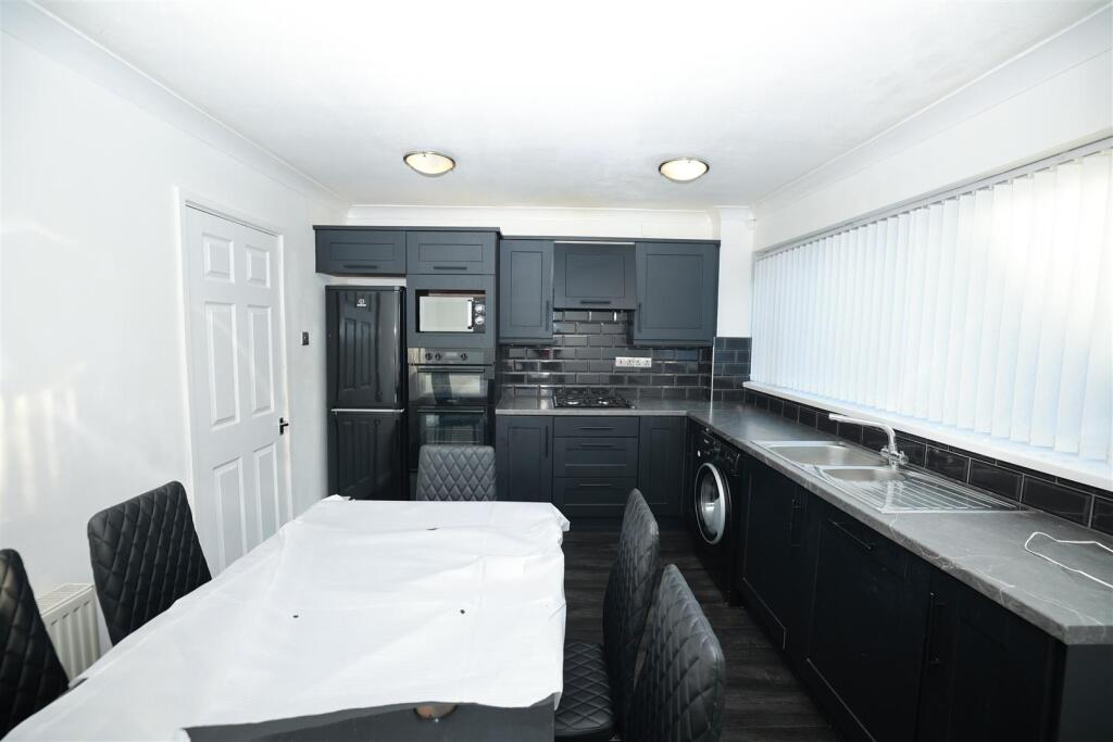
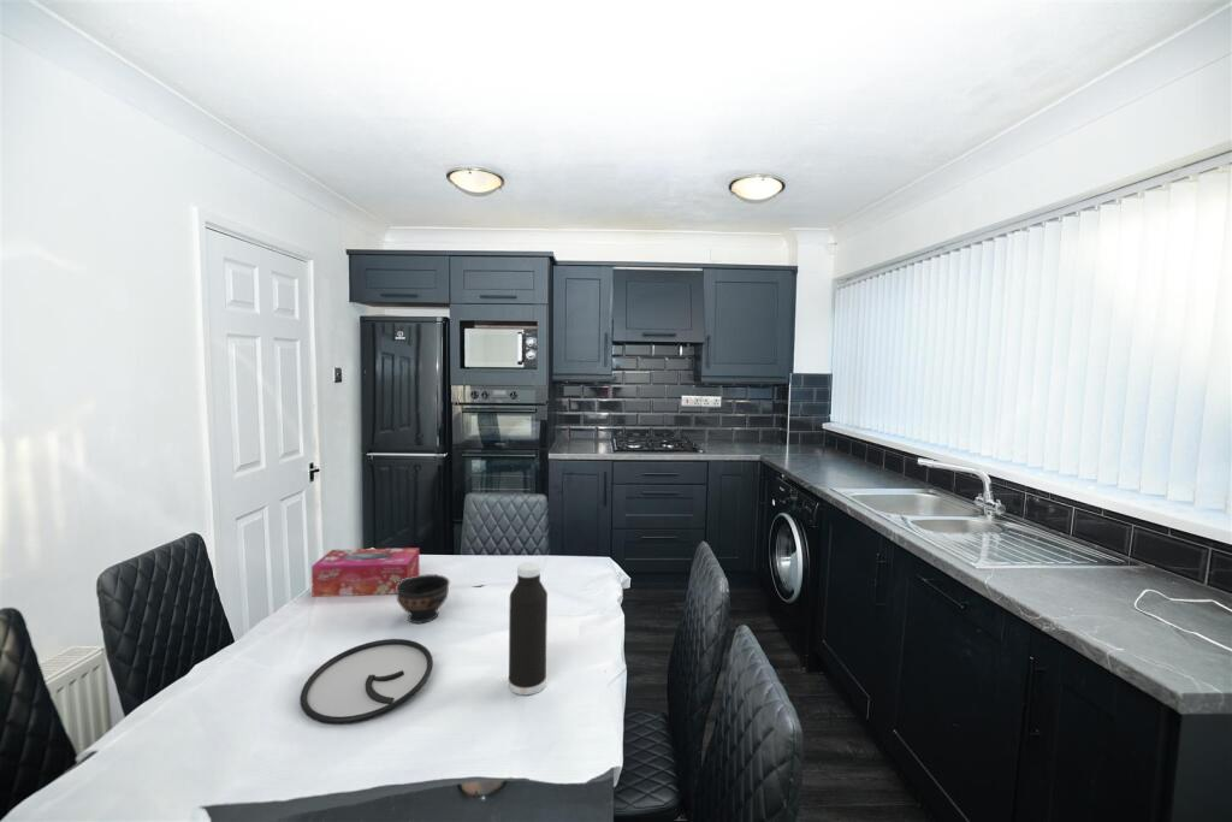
+ water bottle [508,561,549,697]
+ plate [298,638,434,726]
+ tissue box [310,546,420,598]
+ bowl [396,573,451,625]
